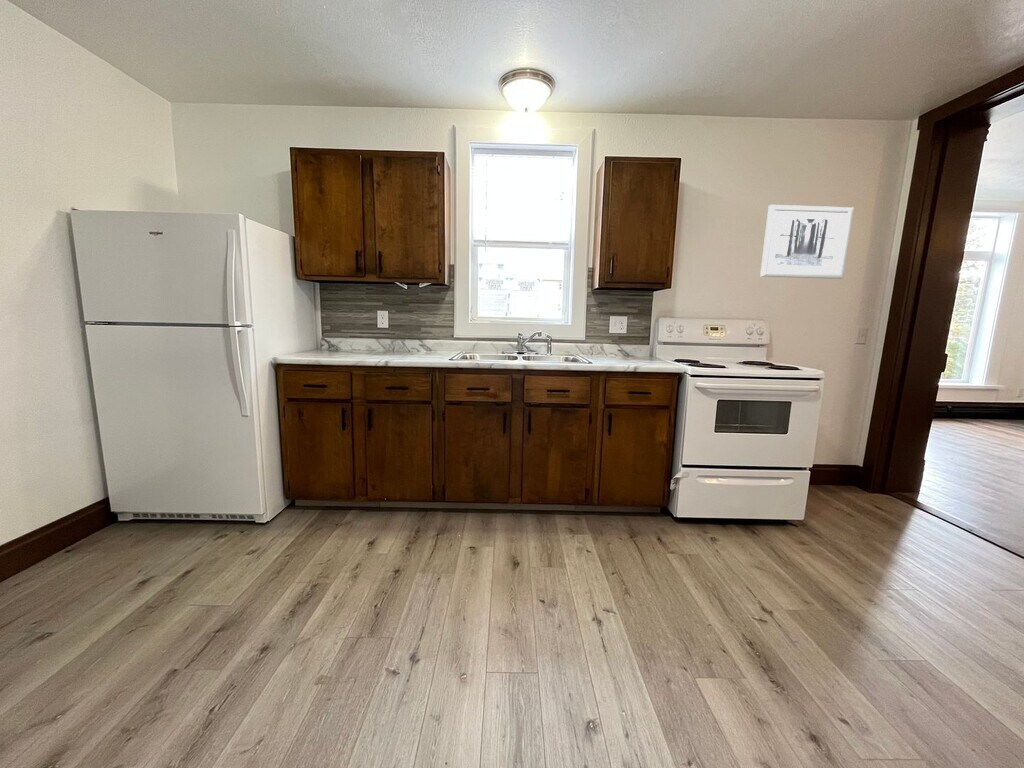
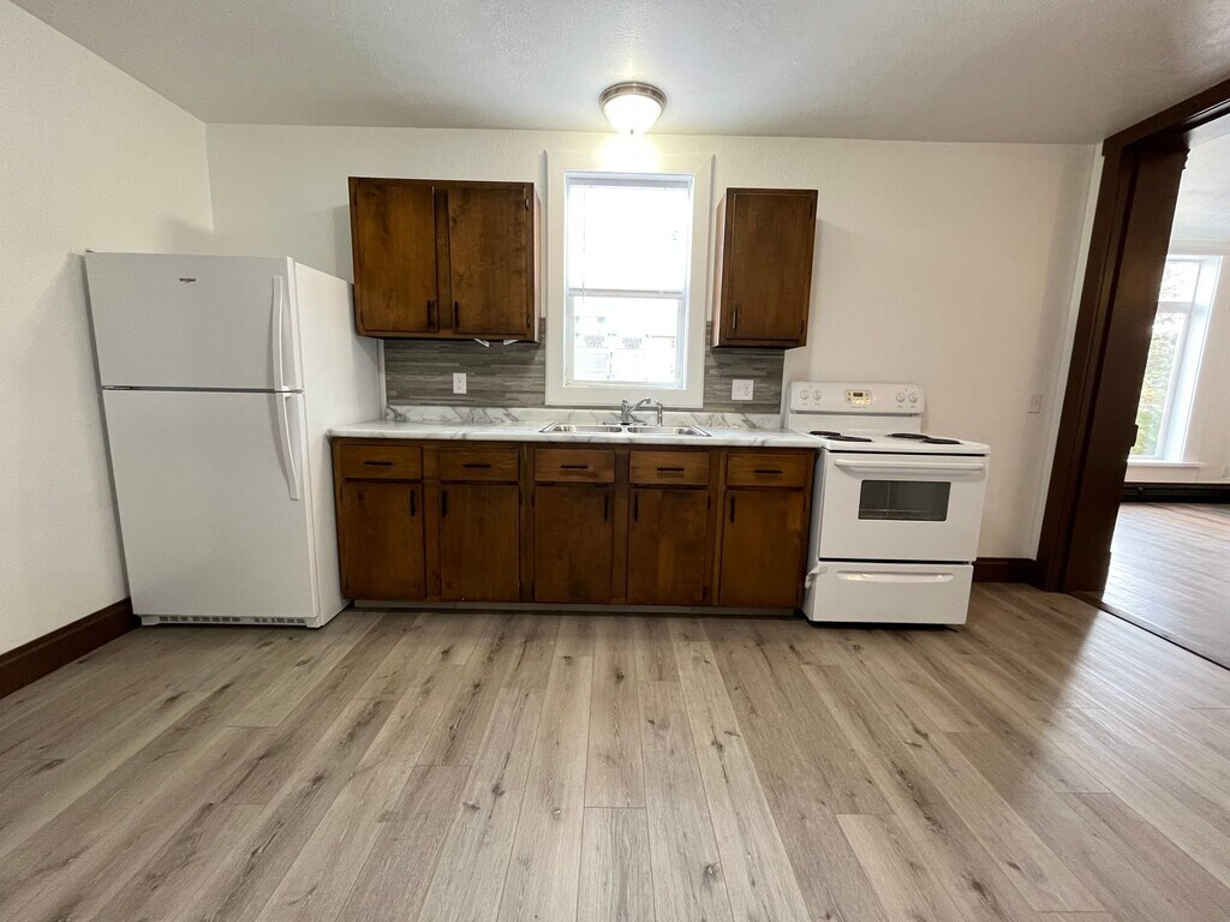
- wall art [759,204,855,280]
